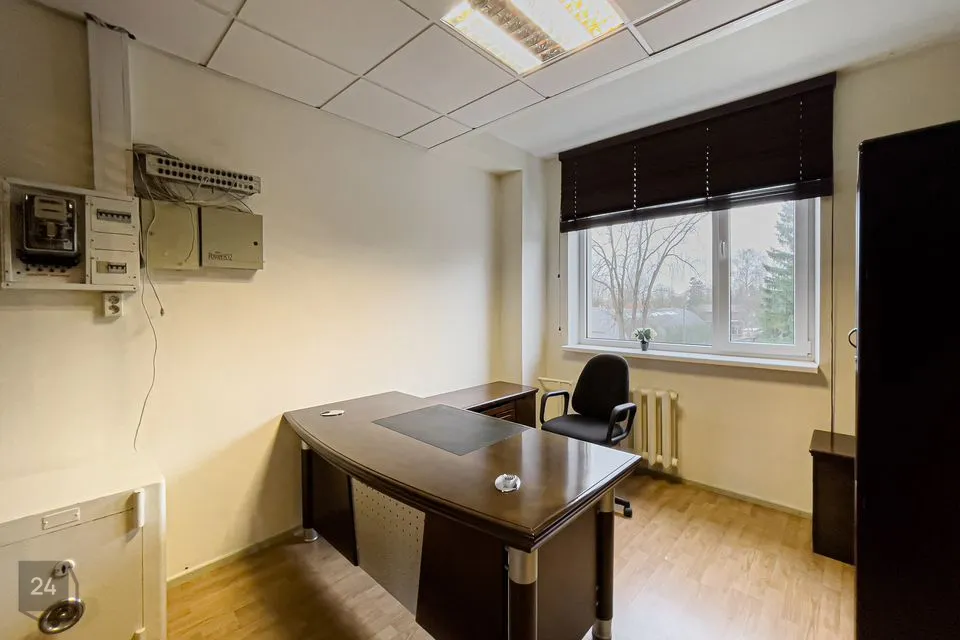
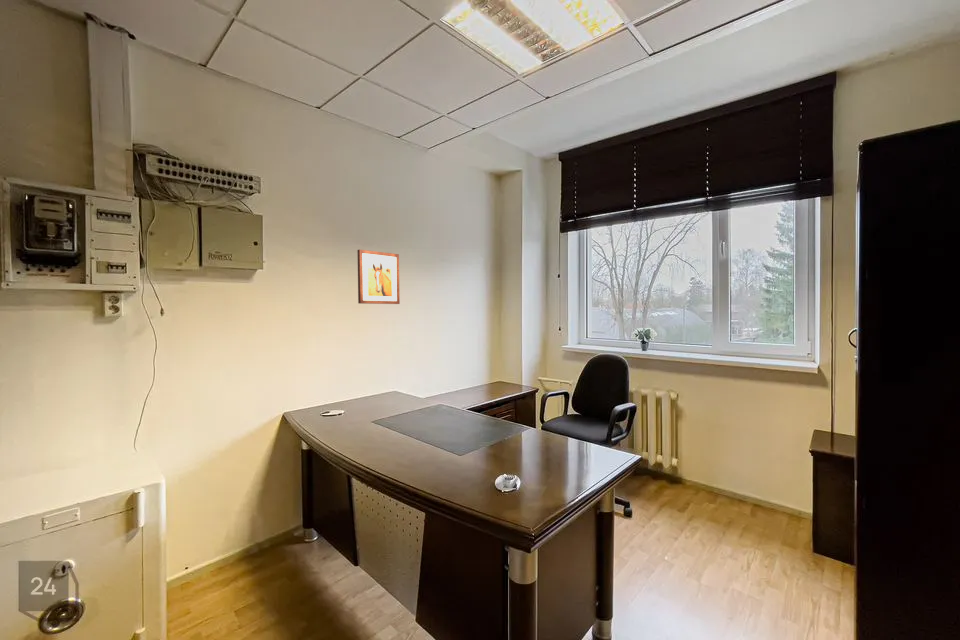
+ wall art [356,249,401,305]
